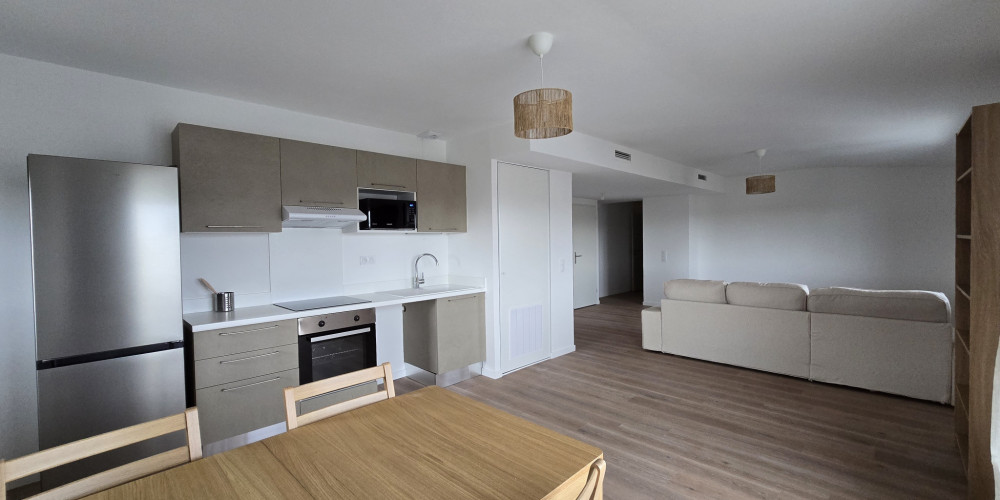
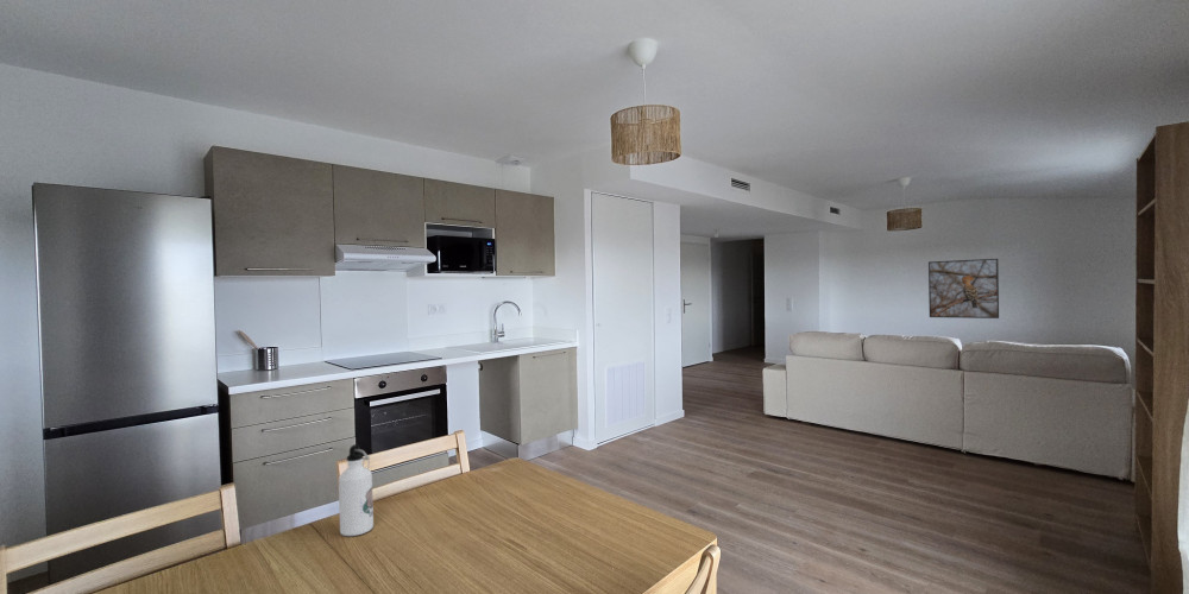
+ water bottle [338,443,375,537]
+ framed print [927,258,1000,320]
